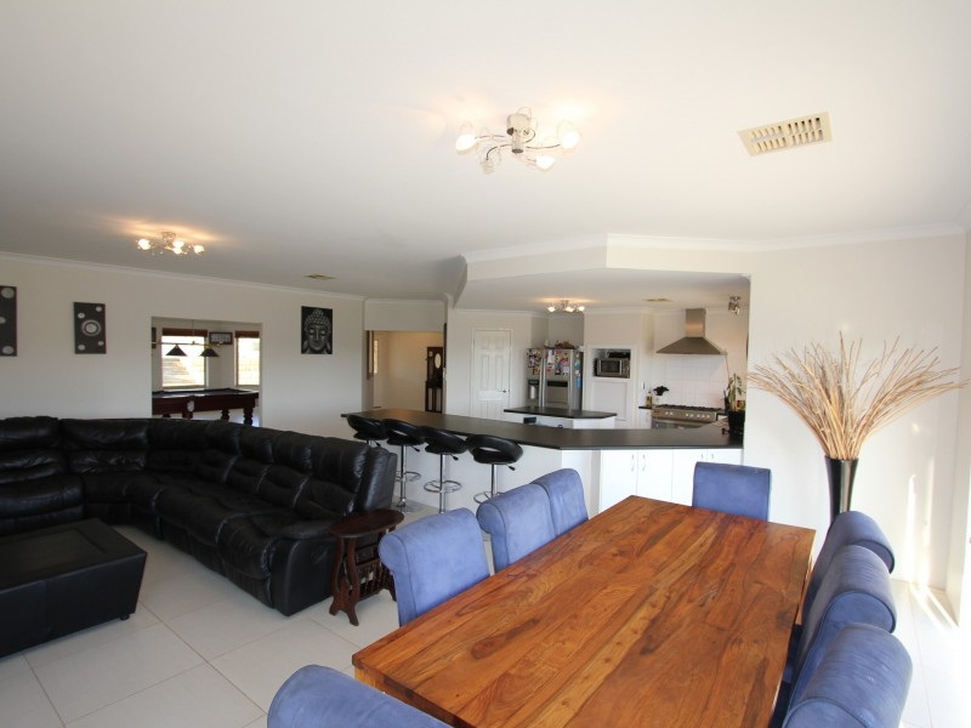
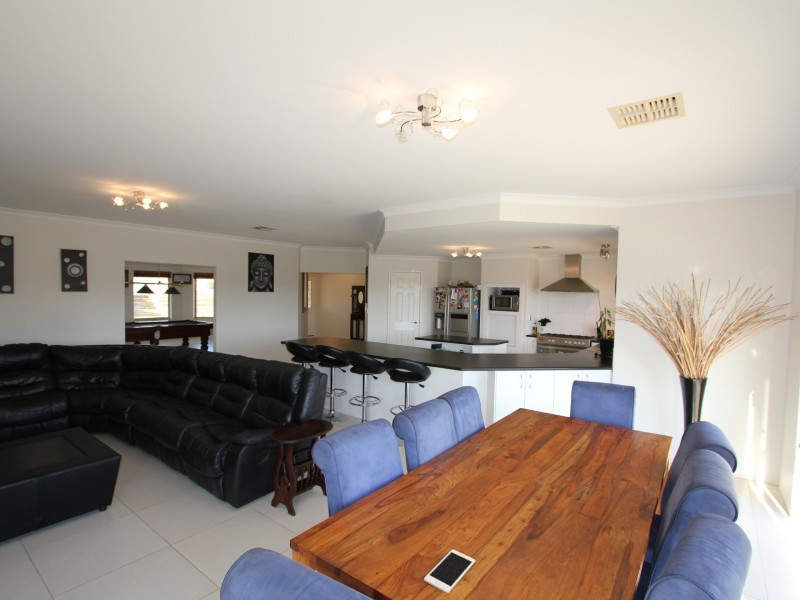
+ cell phone [423,549,476,594]
